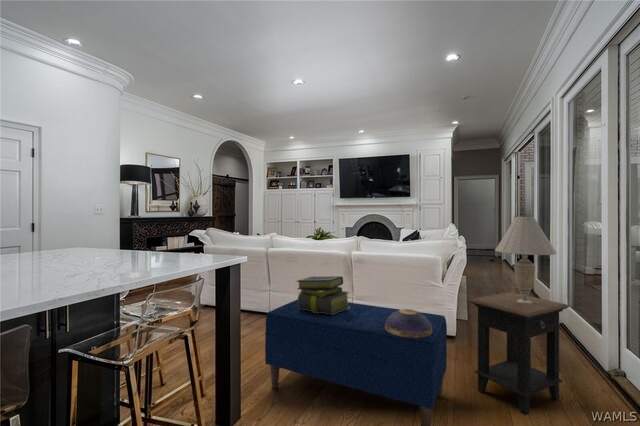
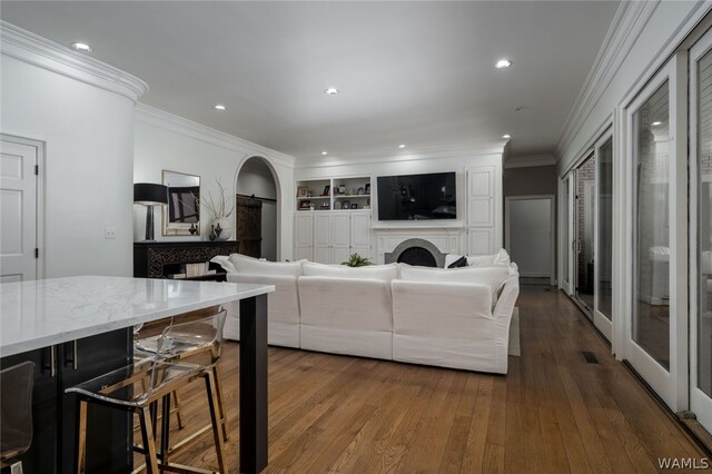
- stack of books [296,275,350,315]
- bench [264,298,448,426]
- decorative bowl [385,308,432,338]
- table lamp [494,216,558,304]
- side table [468,291,570,416]
